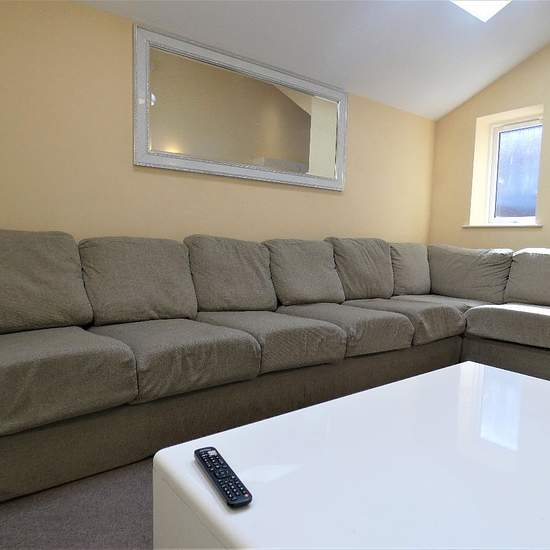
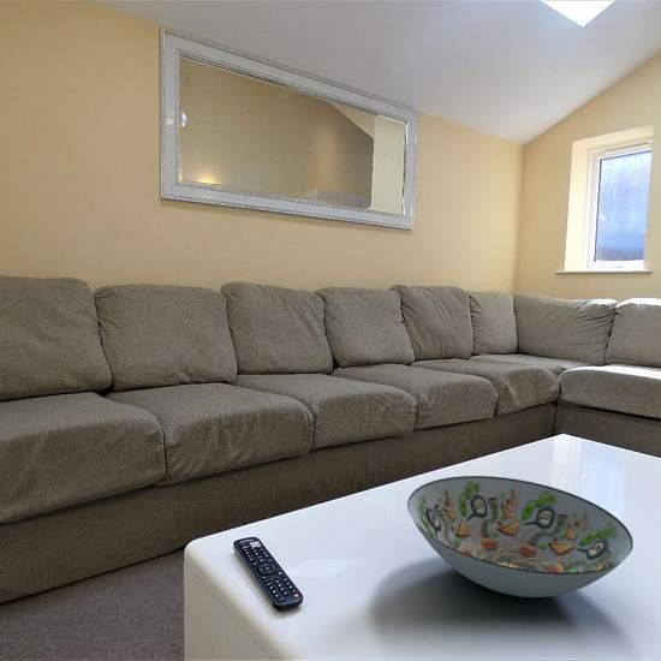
+ decorative bowl [406,475,635,599]
